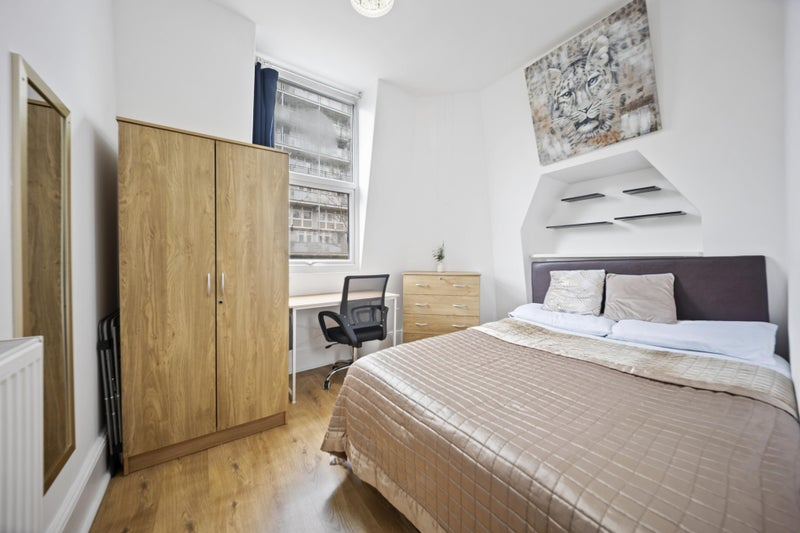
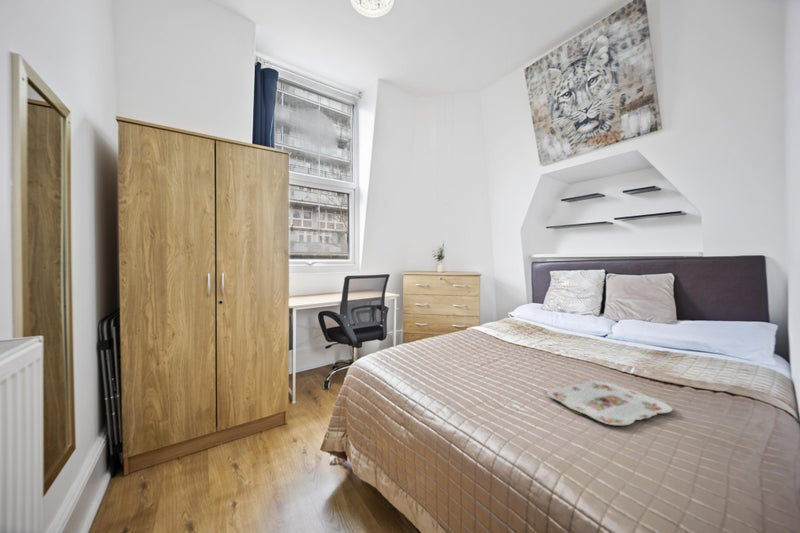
+ serving tray [546,379,674,426]
